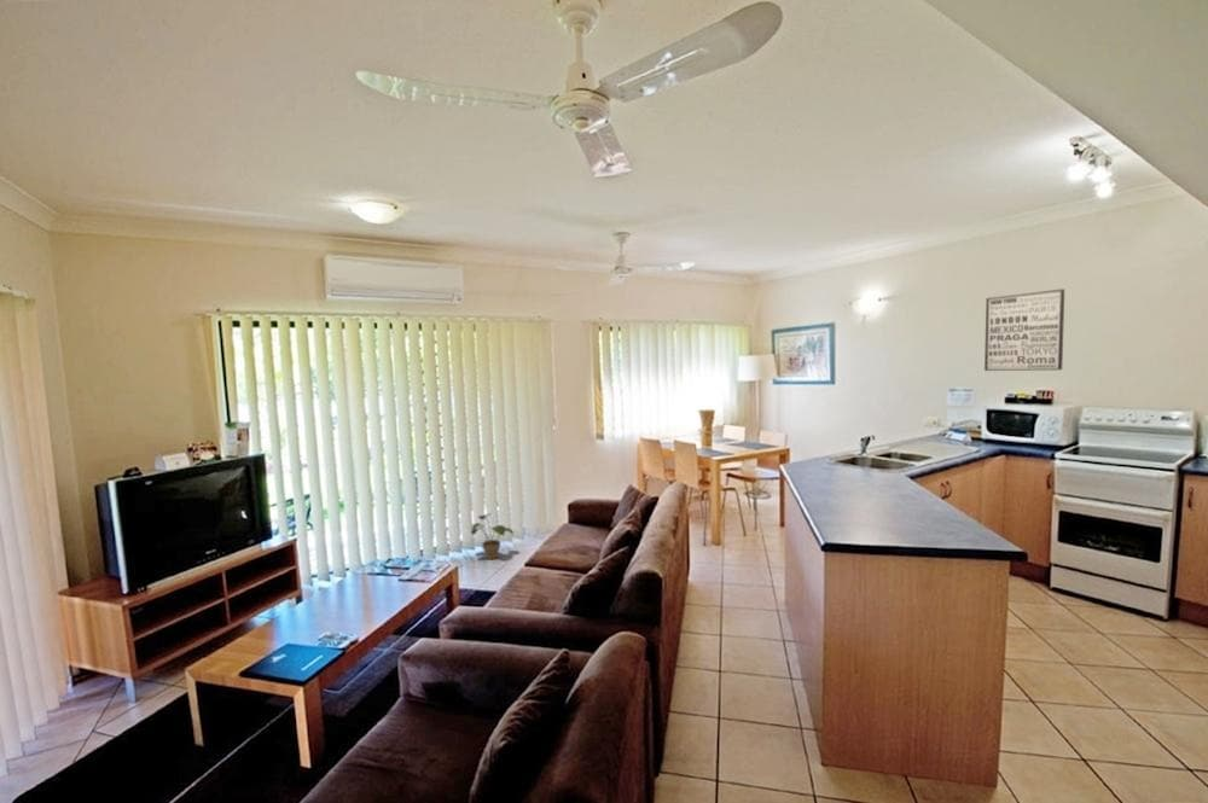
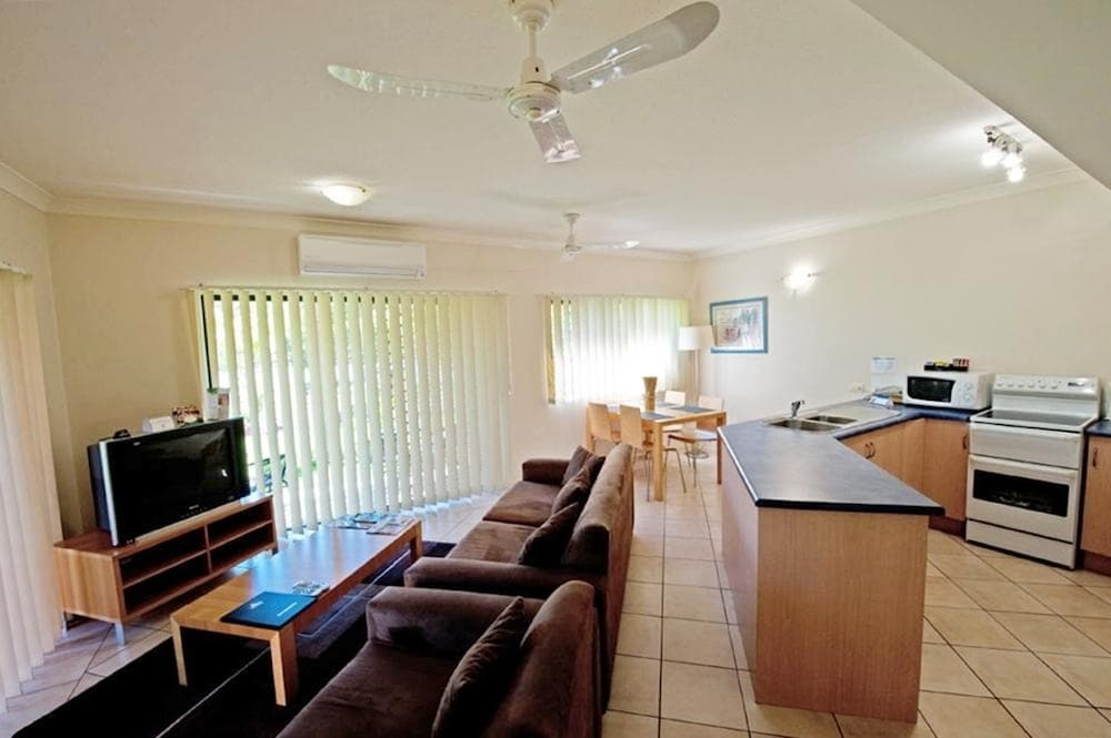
- potted plant [470,513,515,560]
- wall art [983,287,1065,372]
